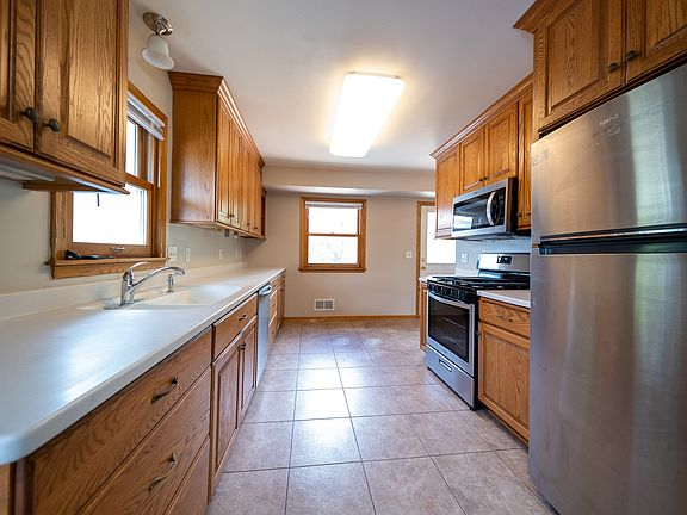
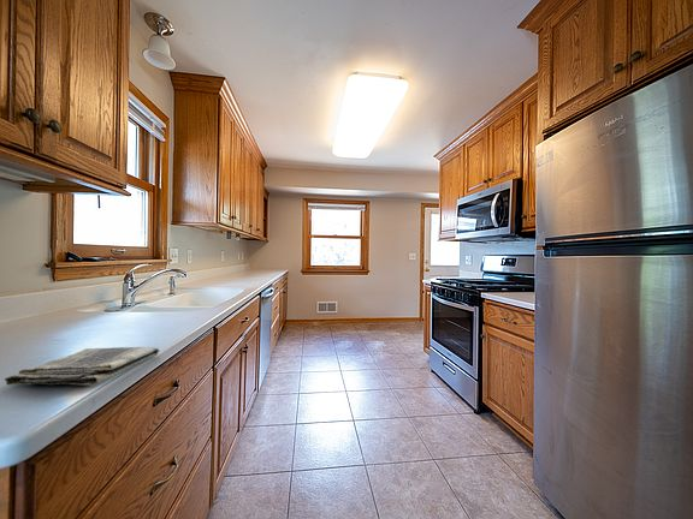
+ dish towel [4,346,160,387]
